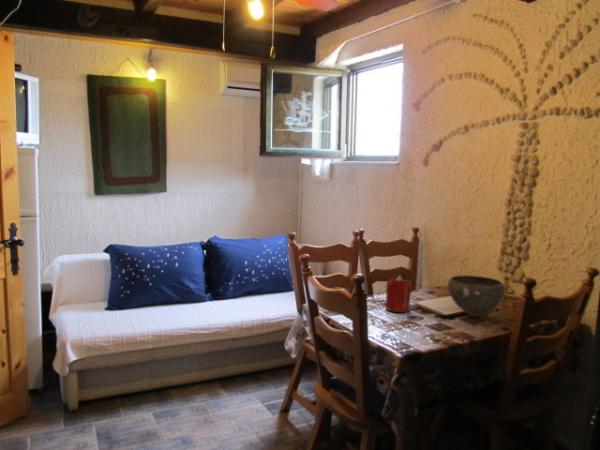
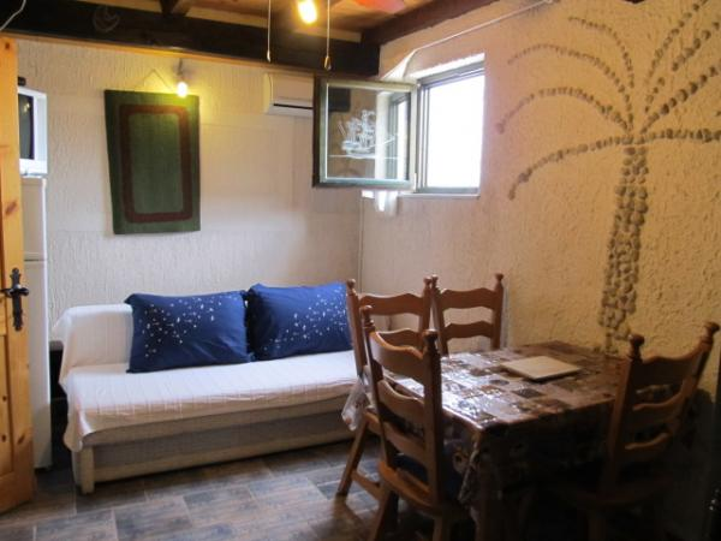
- bowl [447,274,506,318]
- candle [384,274,413,313]
